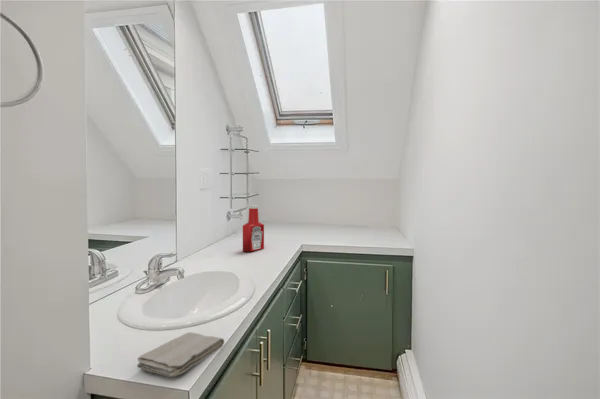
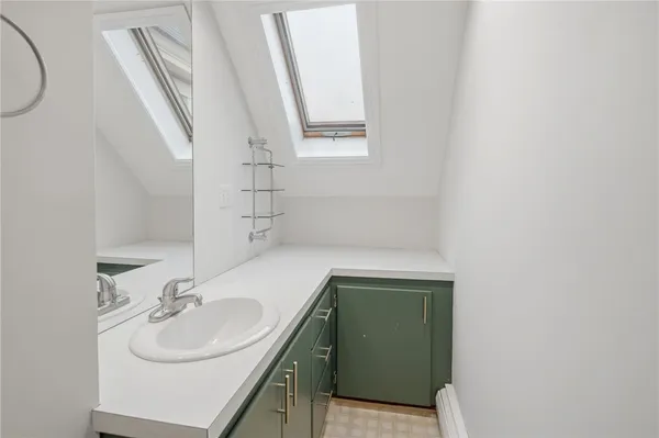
- soap bottle [242,204,265,253]
- washcloth [136,331,225,378]
